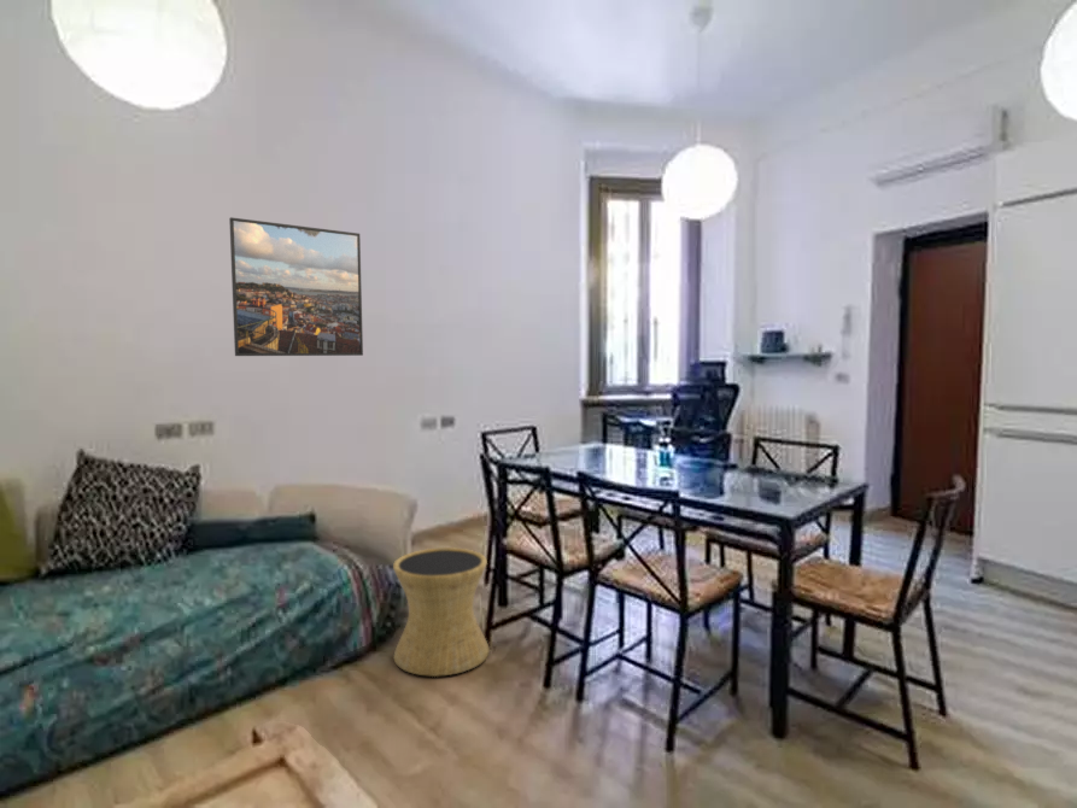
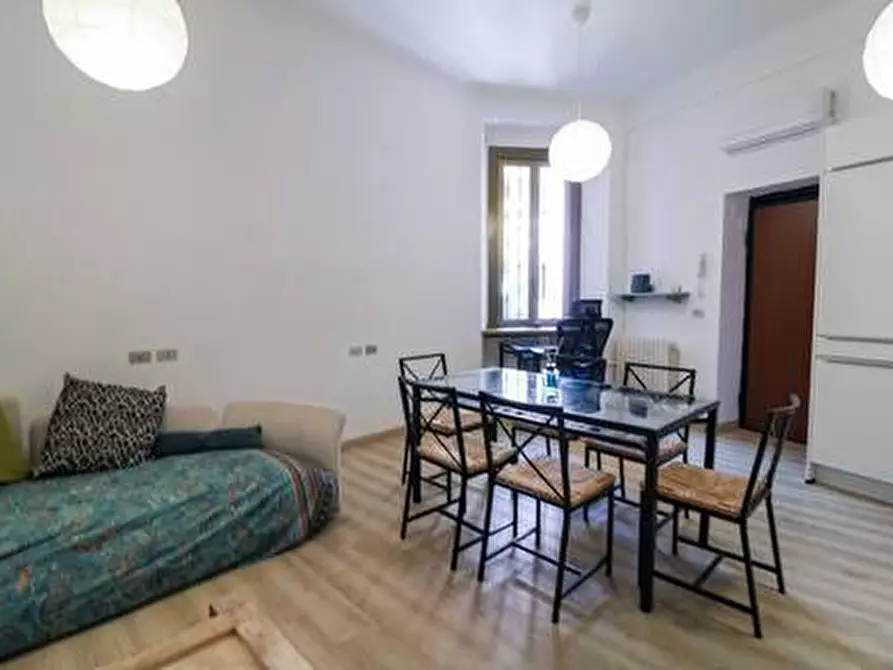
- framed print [228,216,364,357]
- side table [392,546,491,678]
